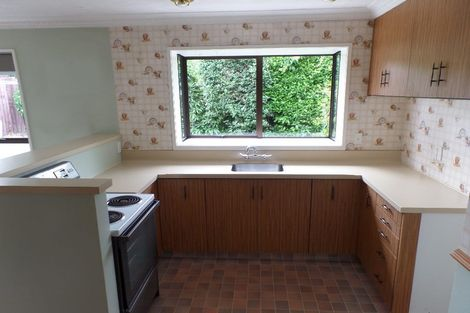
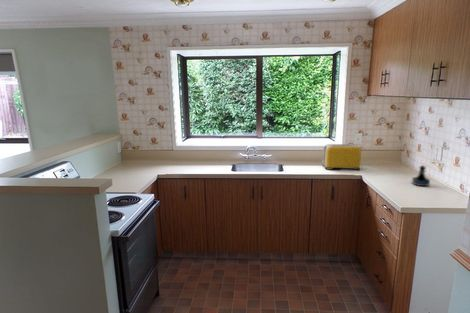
+ toaster [321,143,362,171]
+ tequila bottle [411,165,431,187]
